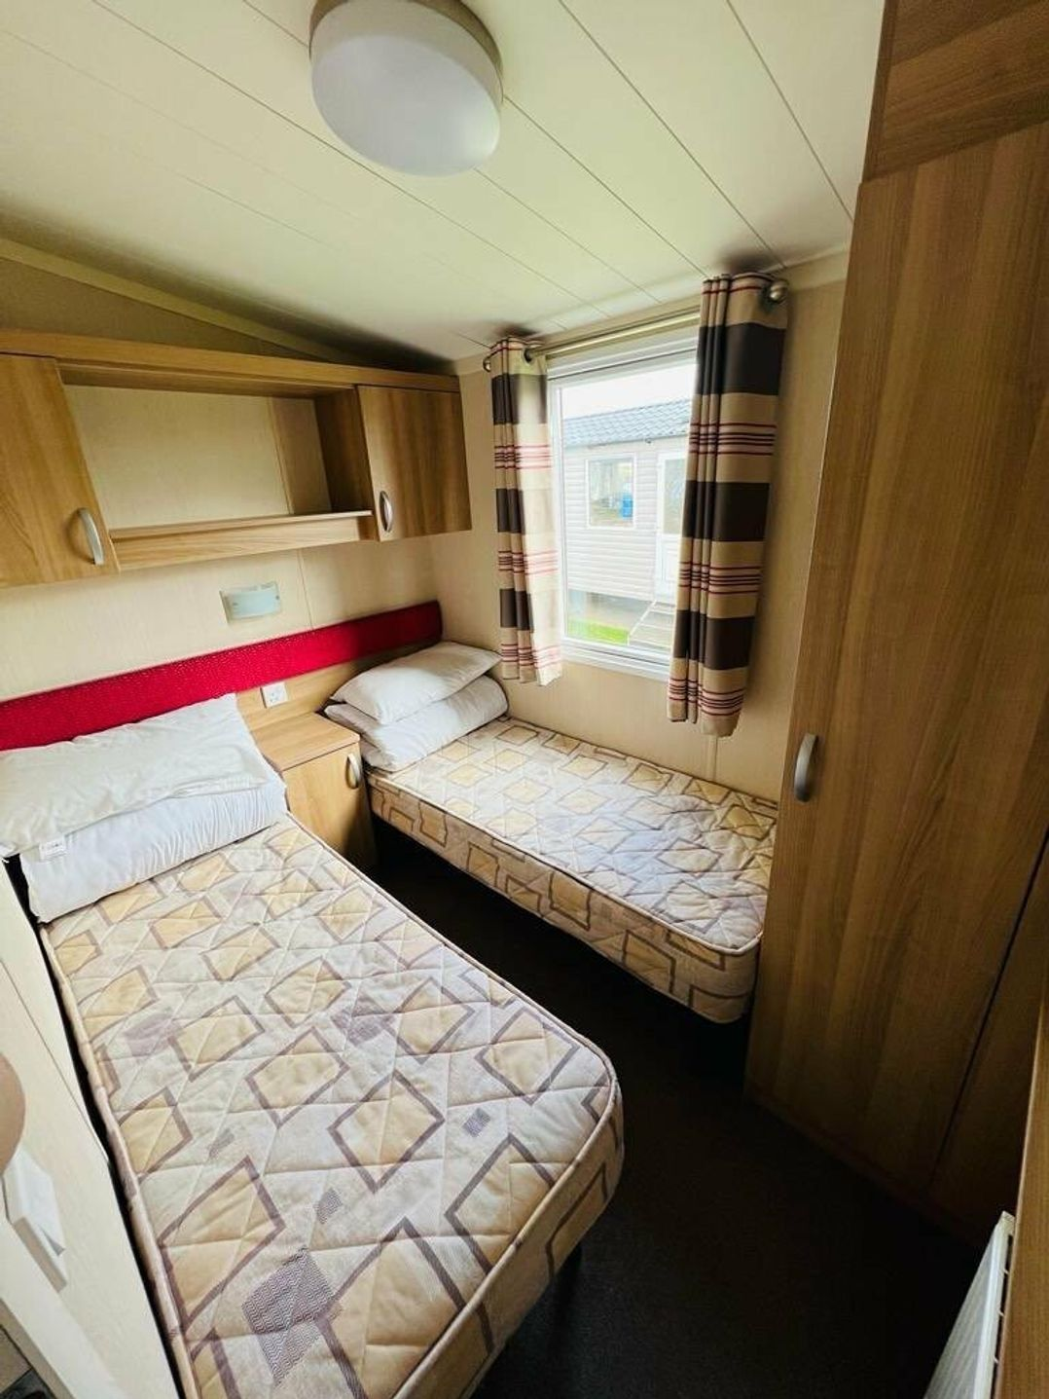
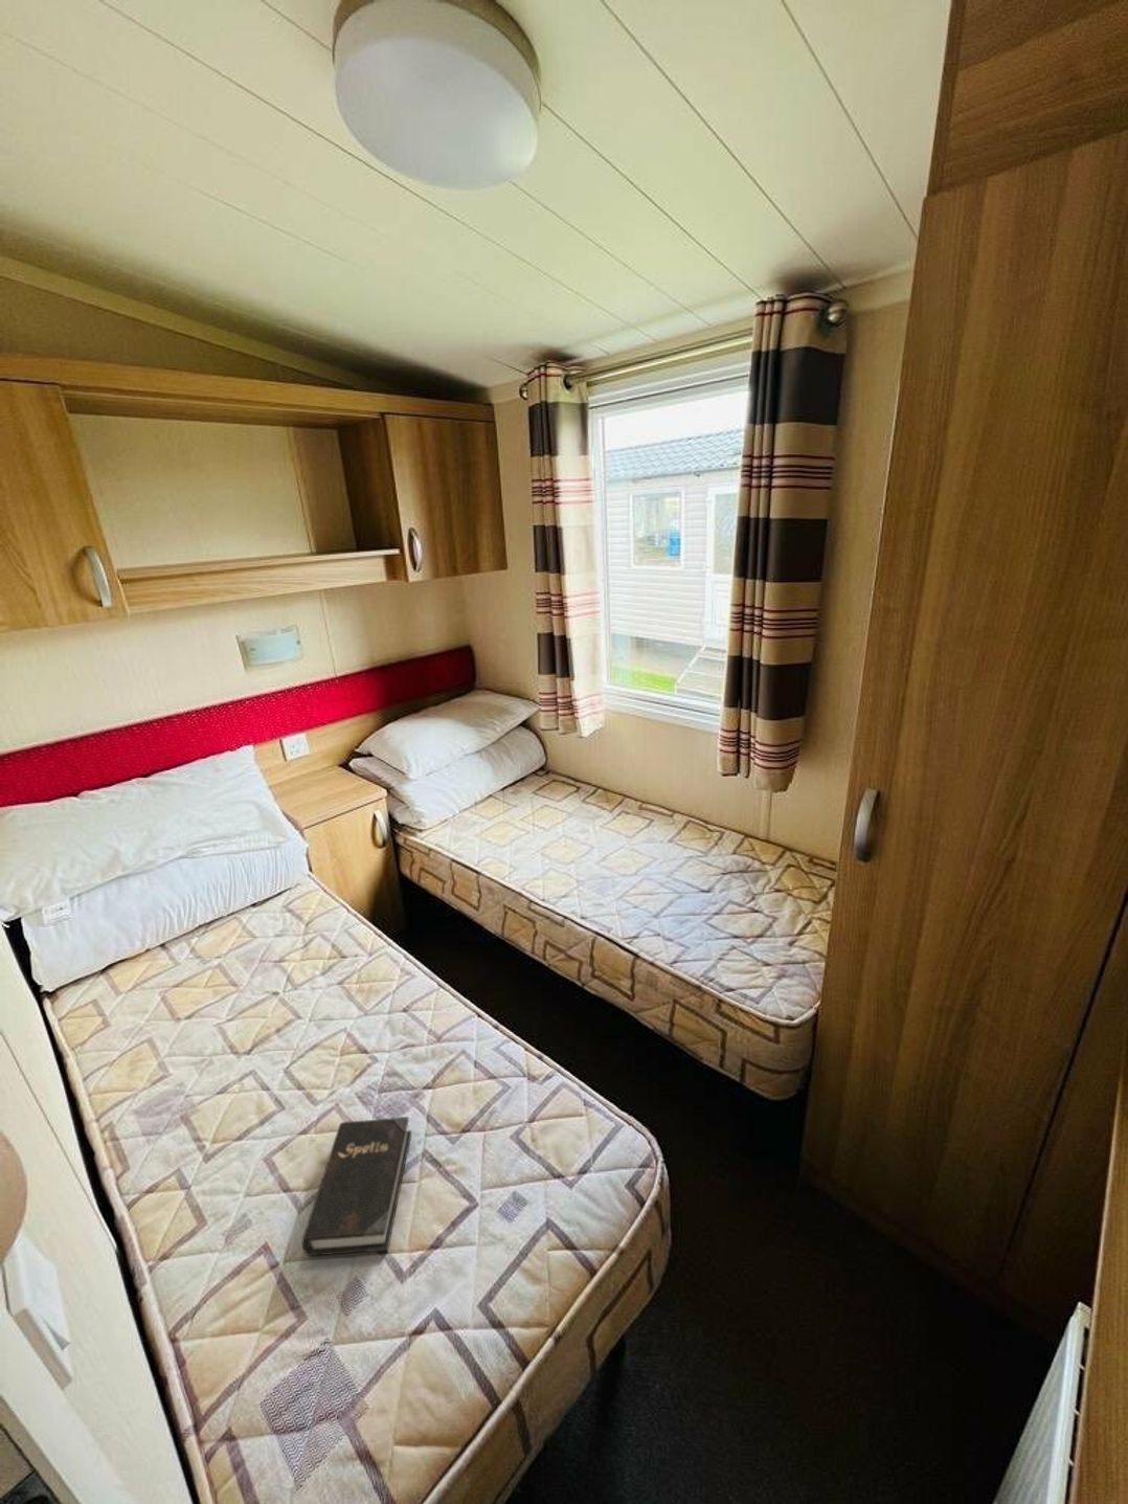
+ hardback book [300,1115,412,1257]
